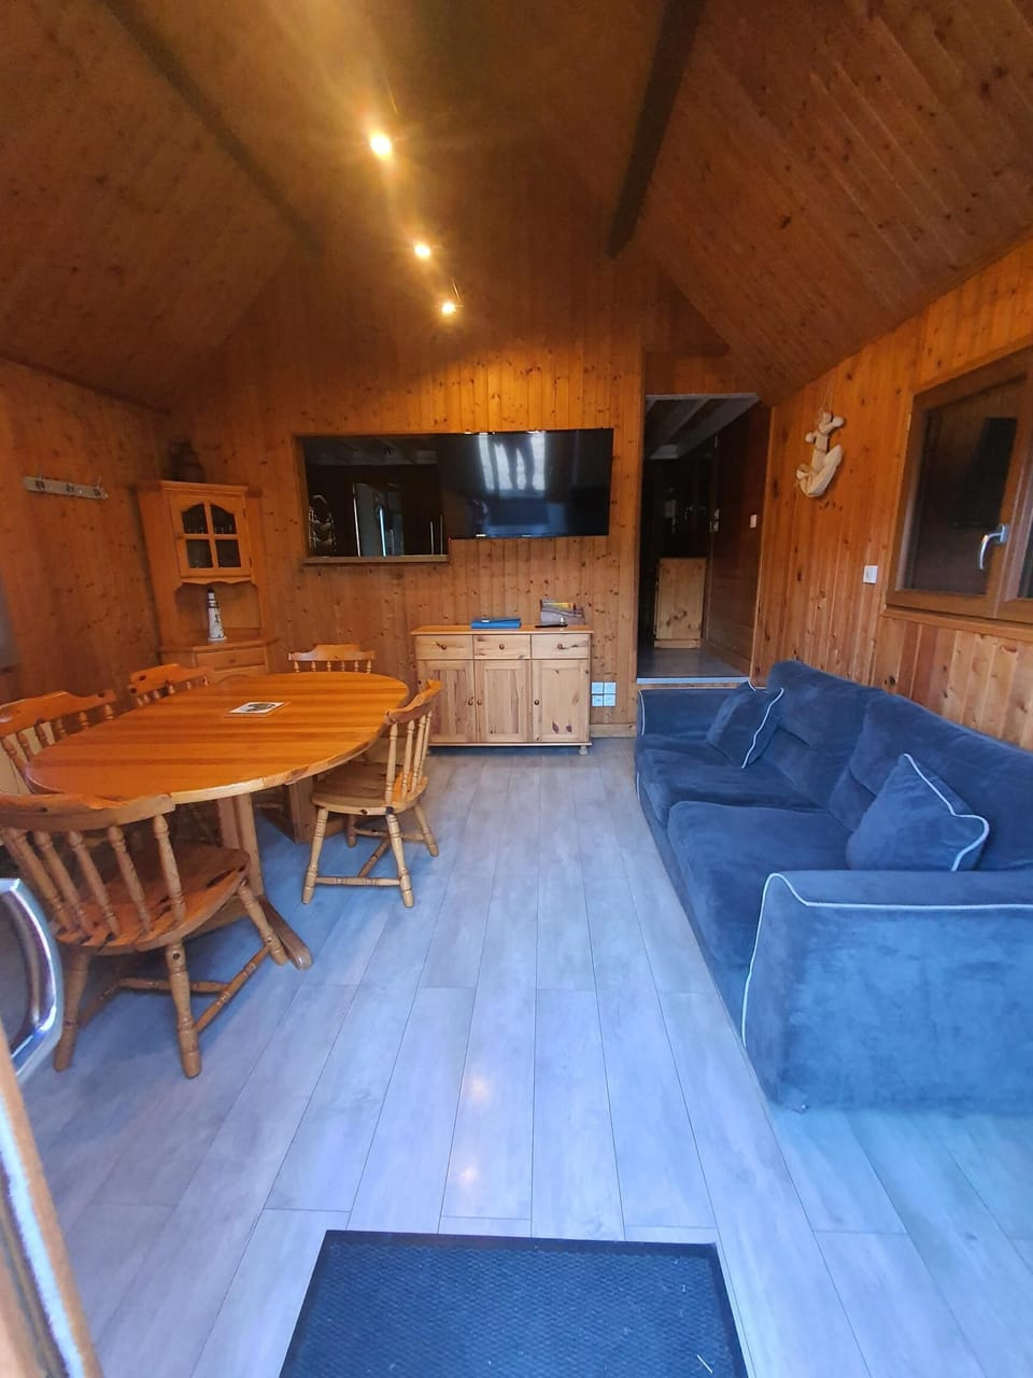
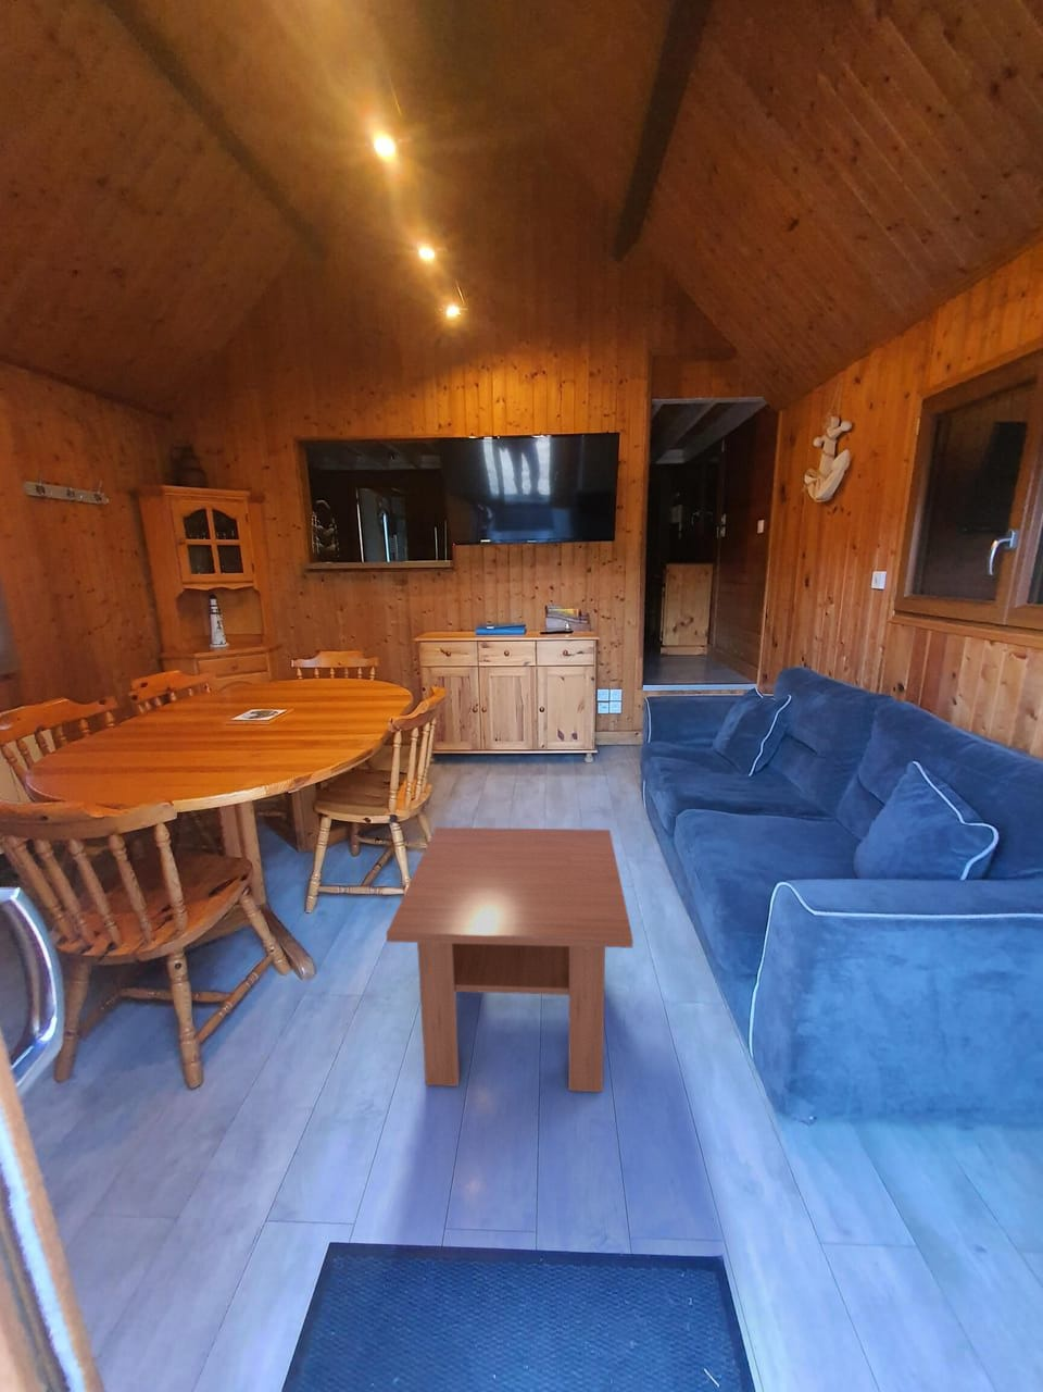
+ coffee table [386,826,634,1093]
